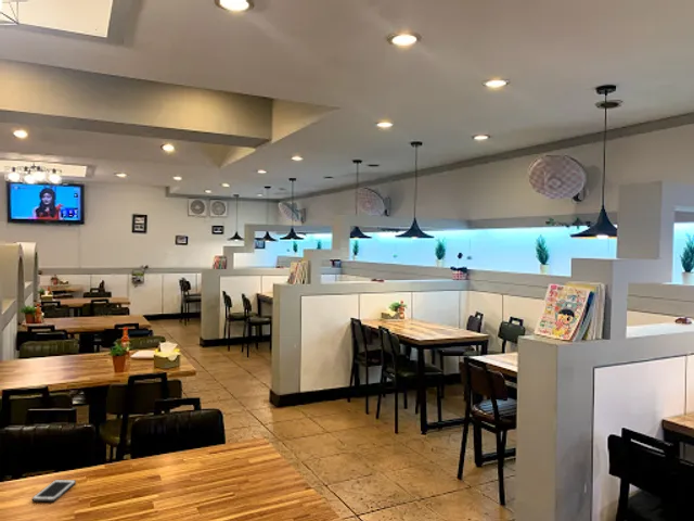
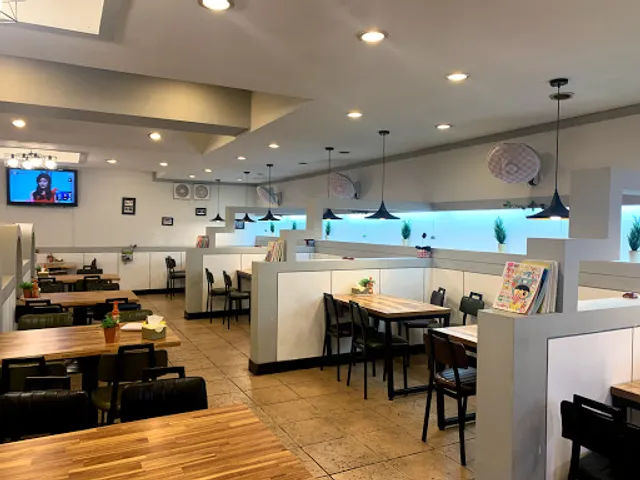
- cell phone [31,479,77,503]
